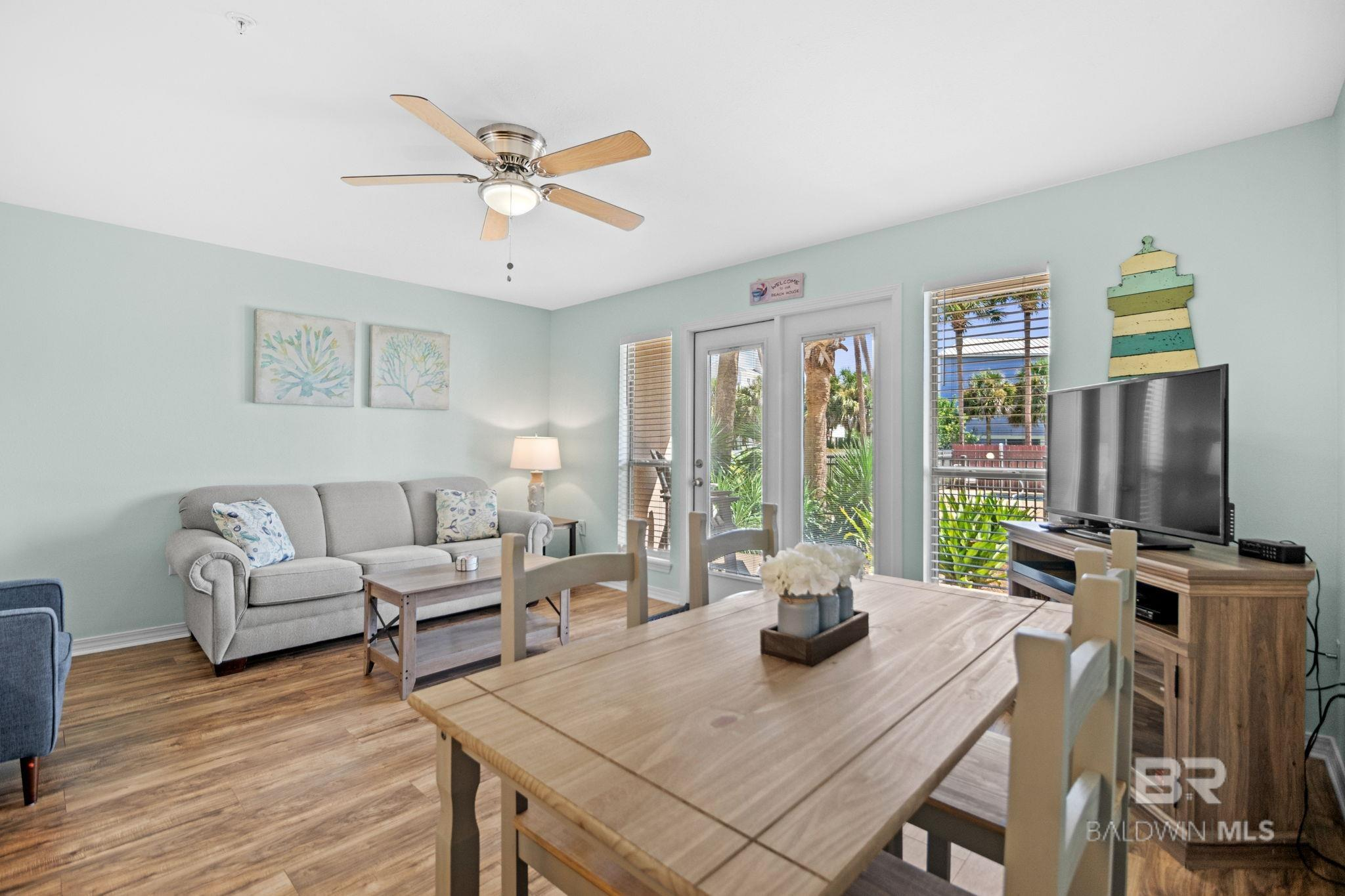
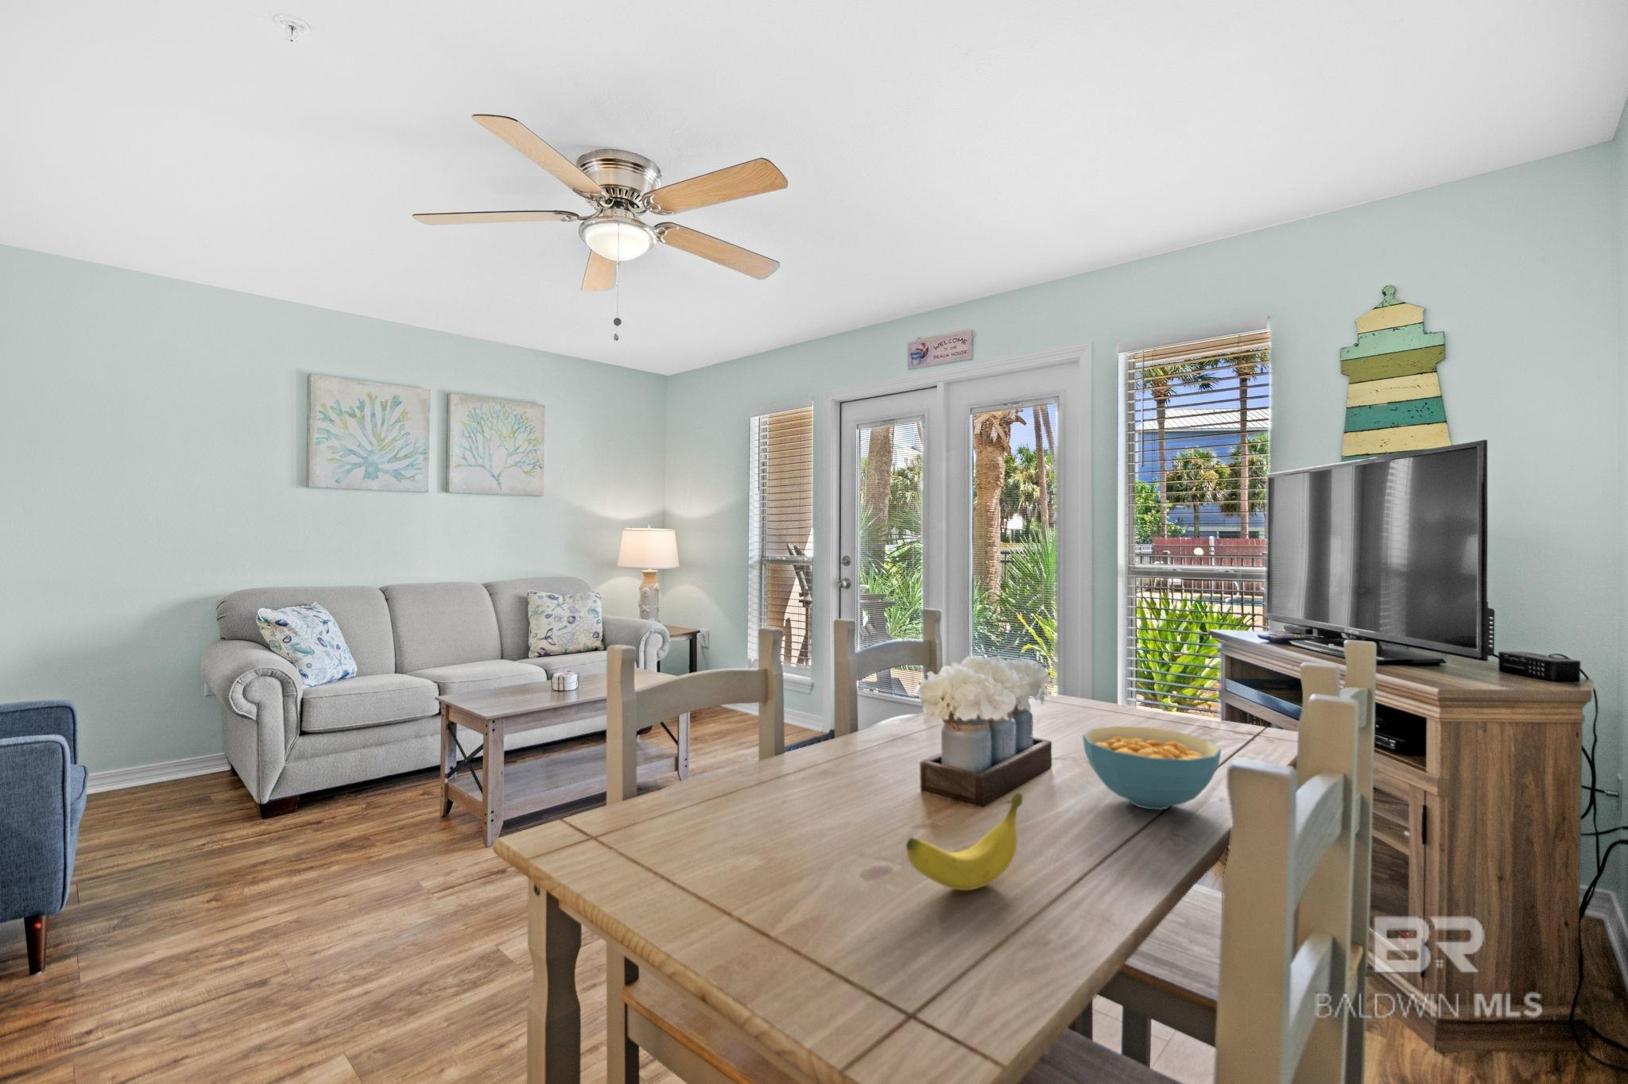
+ cereal bowl [1082,725,1223,811]
+ banana [905,791,1024,890]
